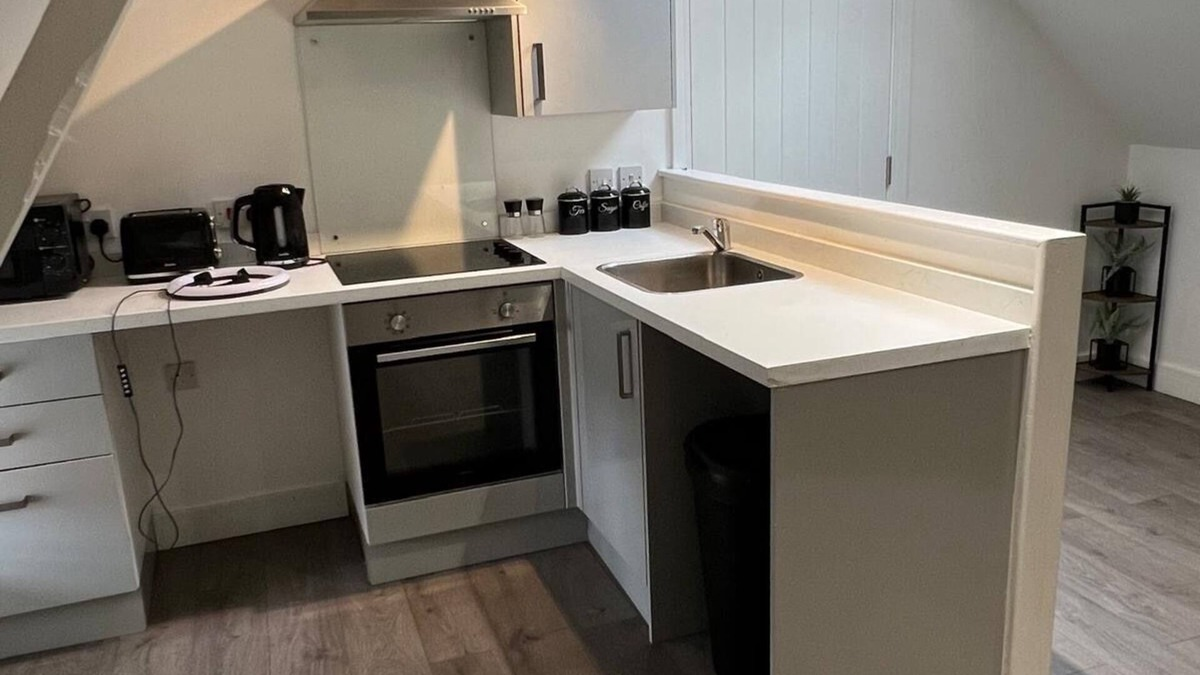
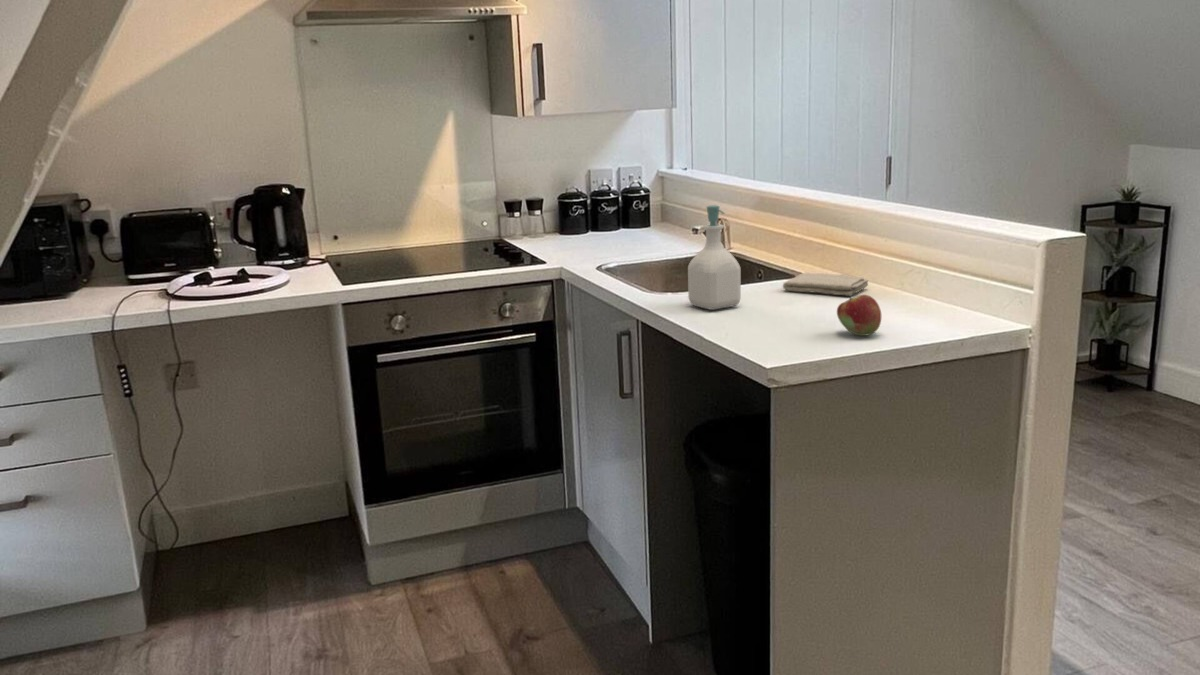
+ washcloth [782,272,869,297]
+ soap bottle [687,204,742,311]
+ fruit [836,294,882,337]
